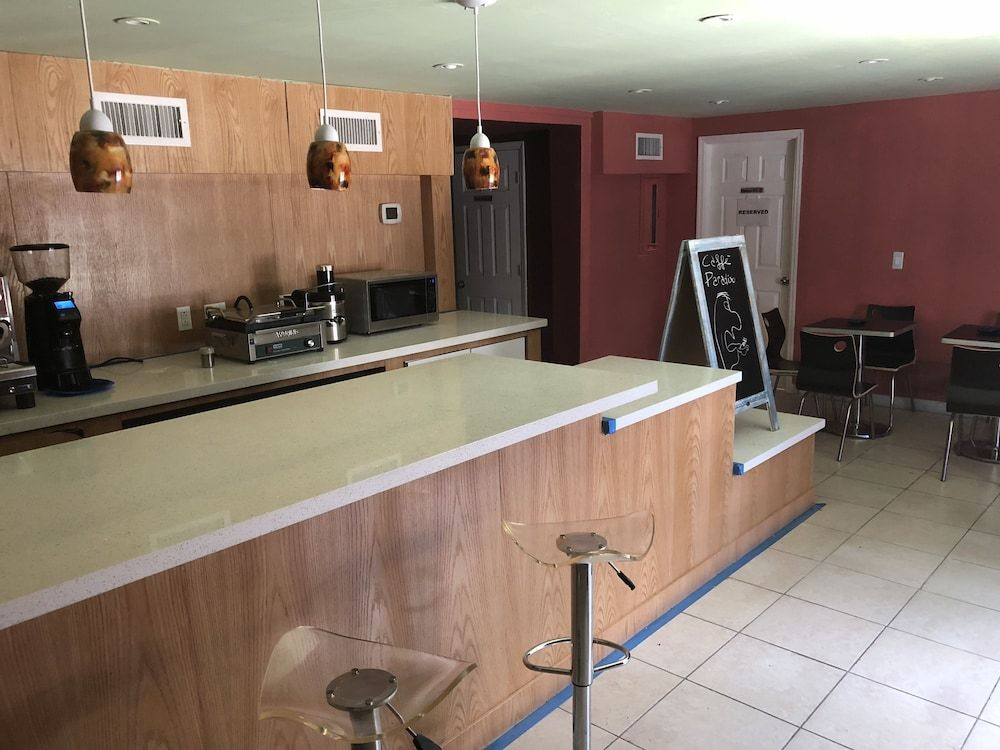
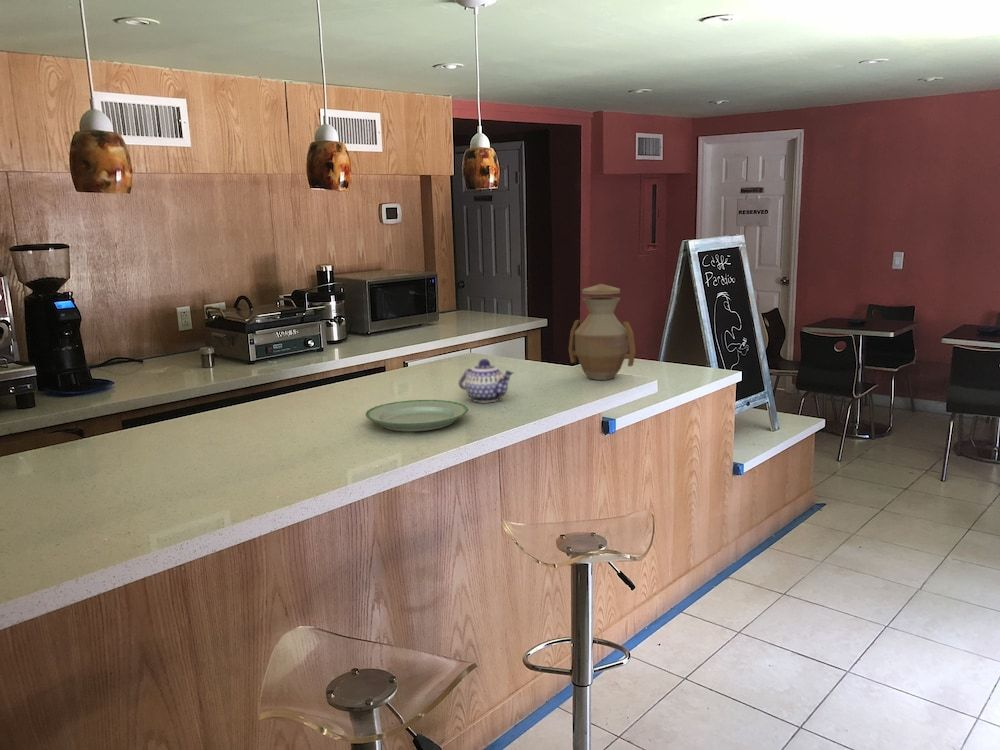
+ vase [568,283,637,381]
+ teapot [457,358,515,403]
+ plate [365,399,469,432]
